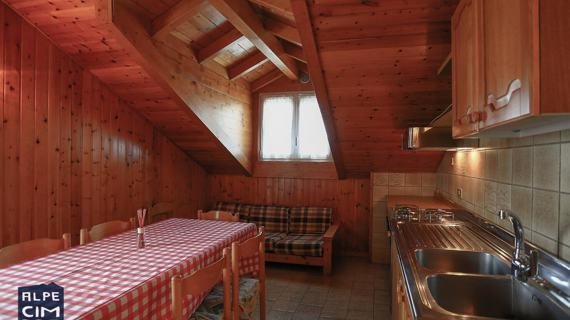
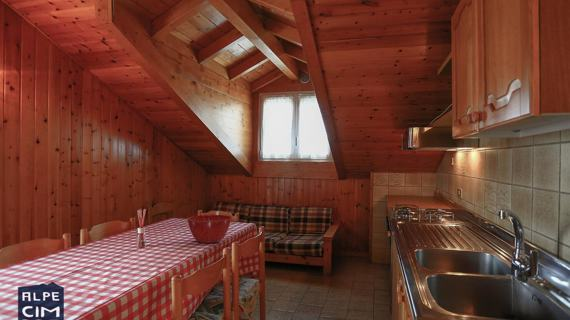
+ mixing bowl [186,214,233,244]
